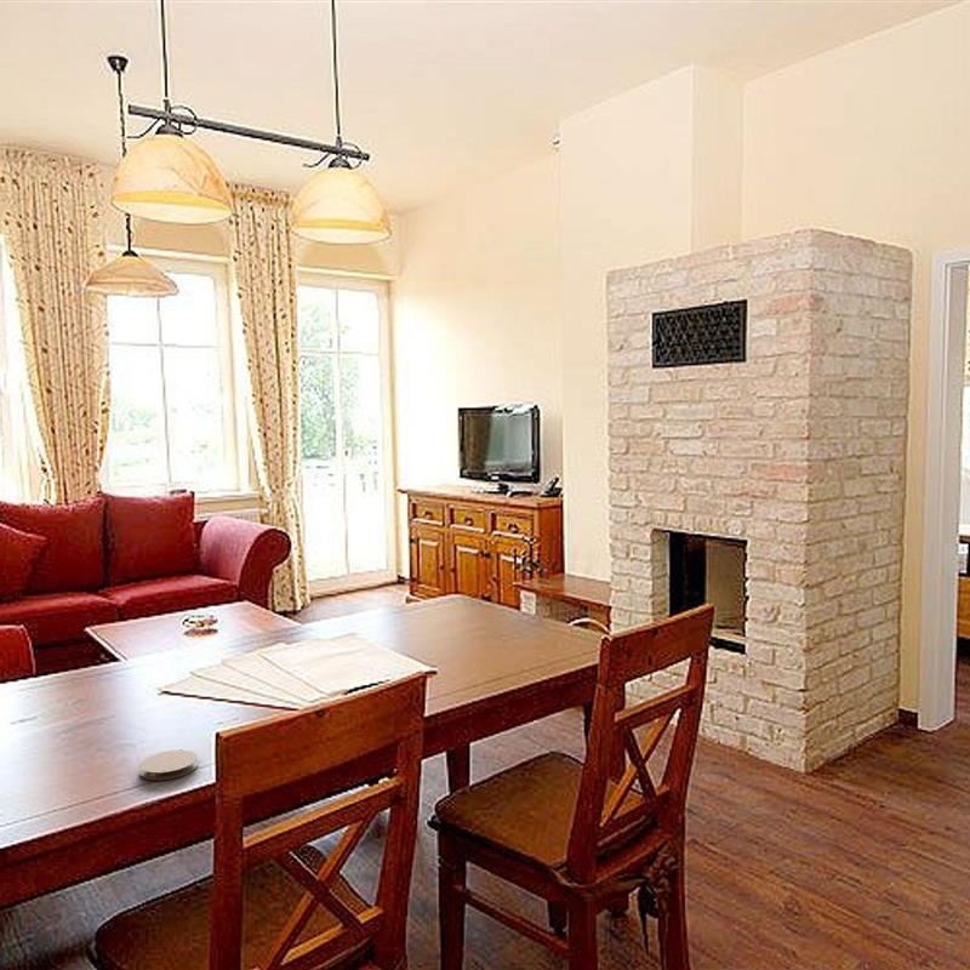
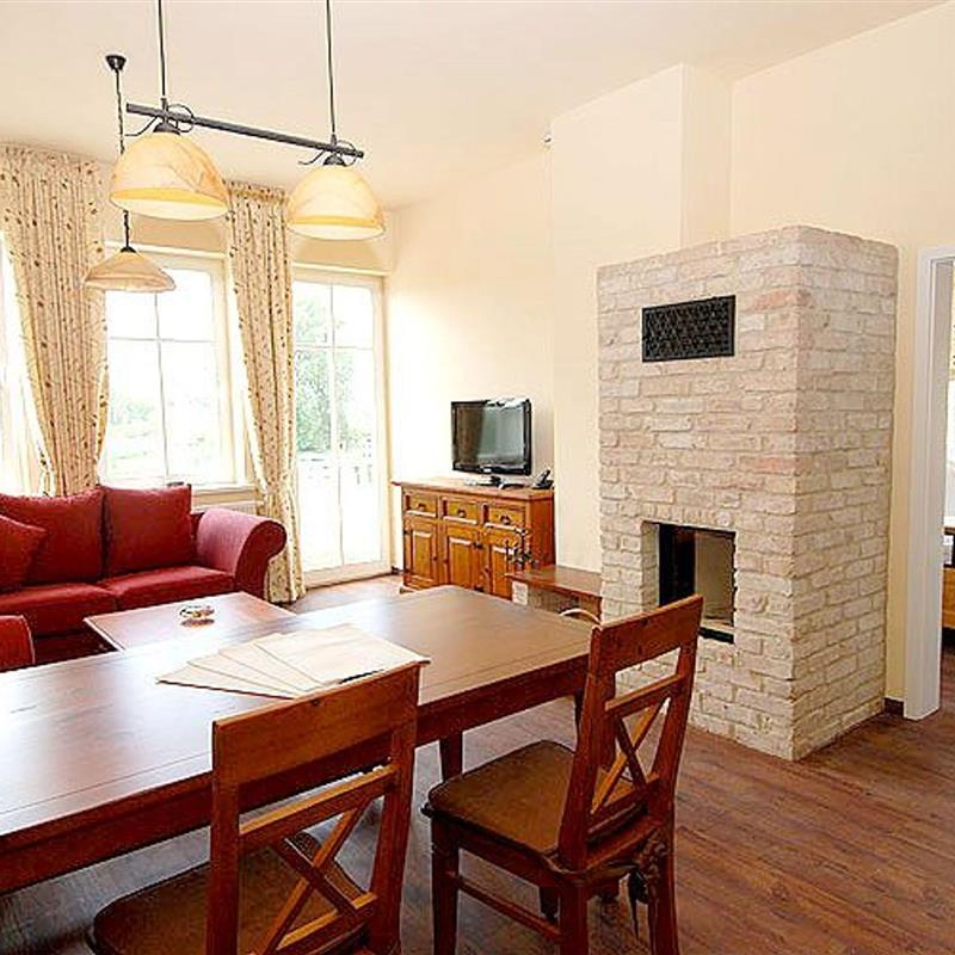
- coaster [138,749,199,781]
